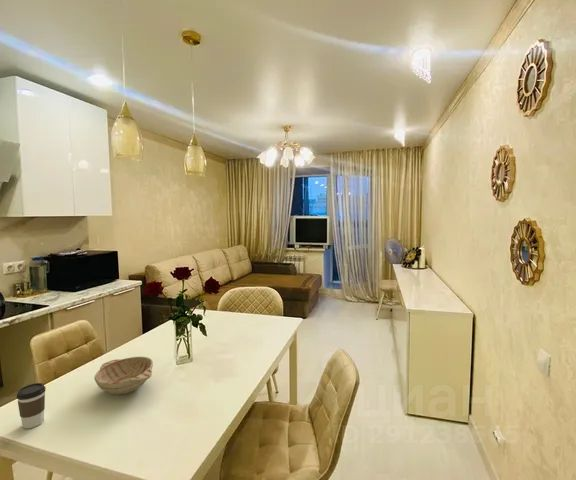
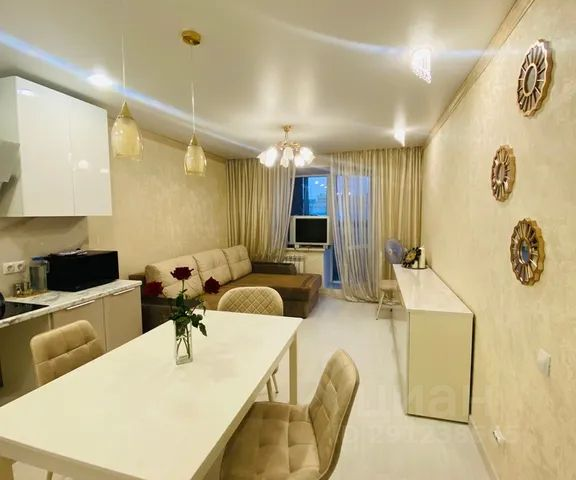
- decorative bowl [93,356,154,396]
- coffee cup [16,382,47,429]
